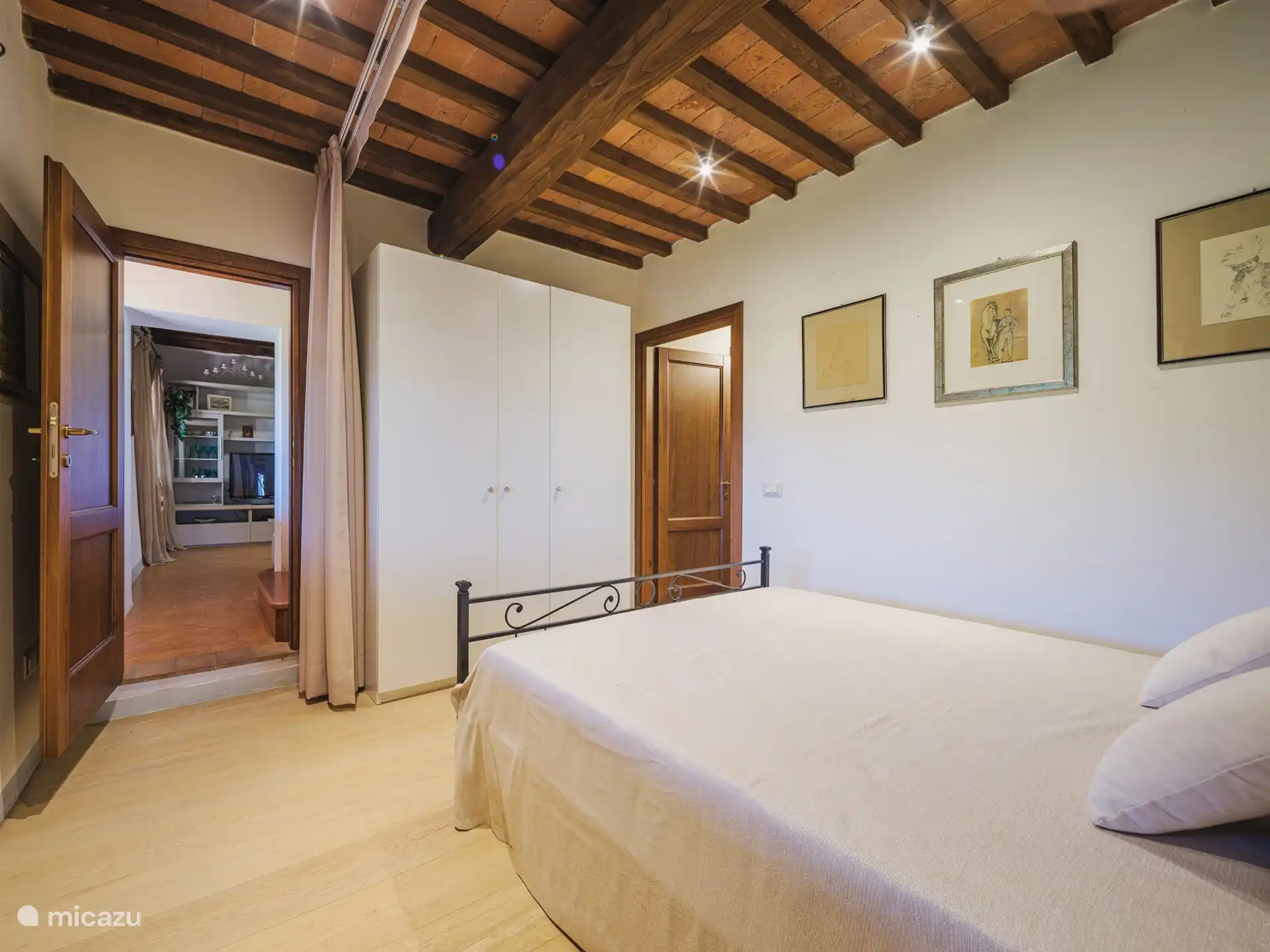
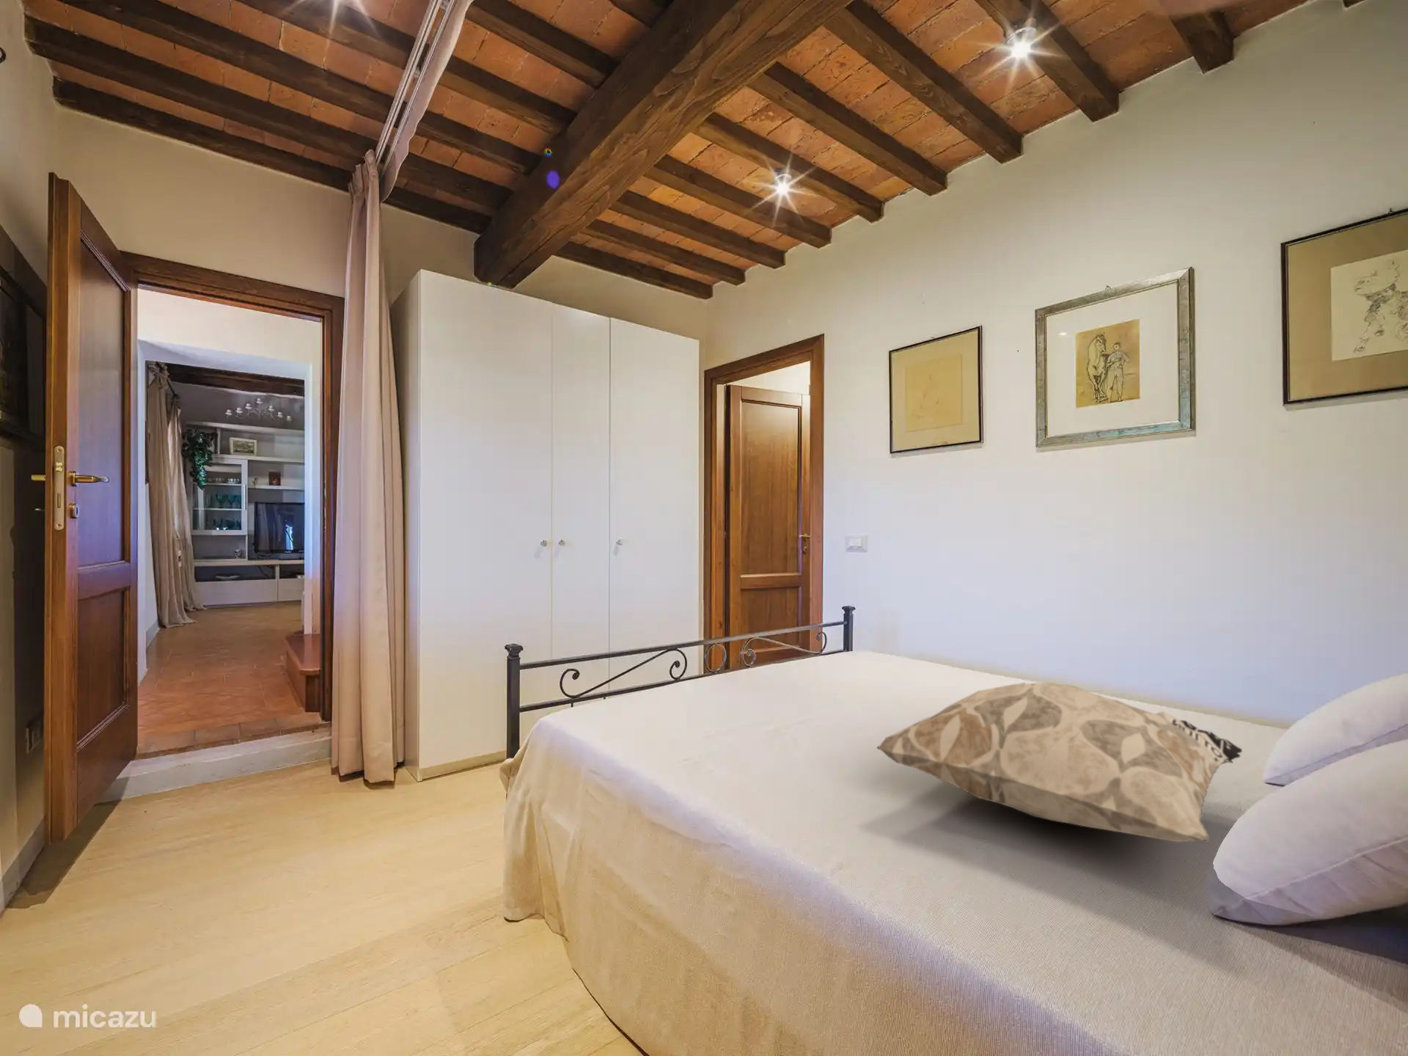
+ decorative pillow [876,682,1243,843]
